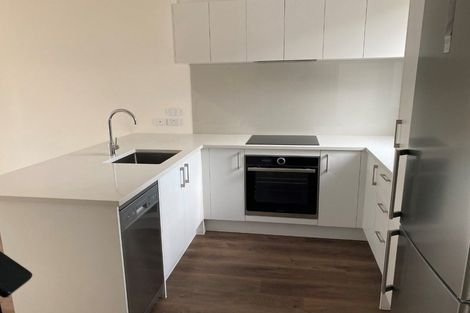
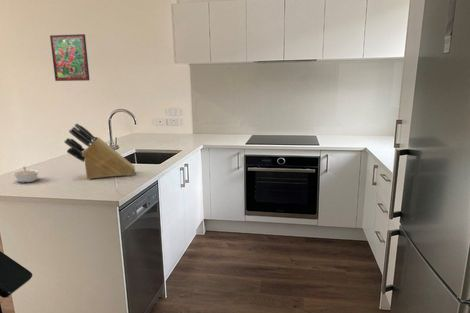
+ knife block [63,123,136,180]
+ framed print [49,33,91,82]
+ legume [11,166,40,184]
